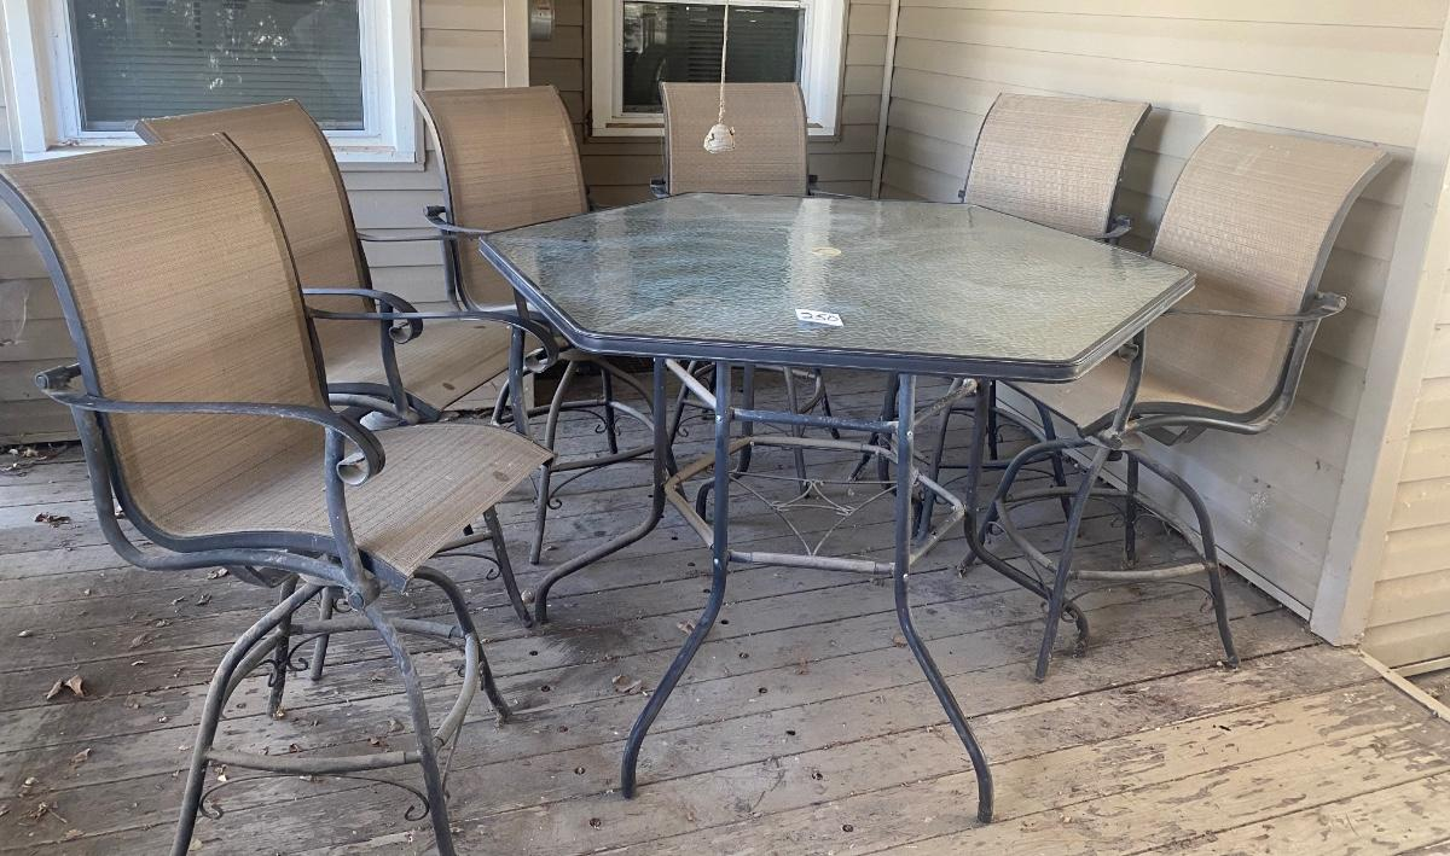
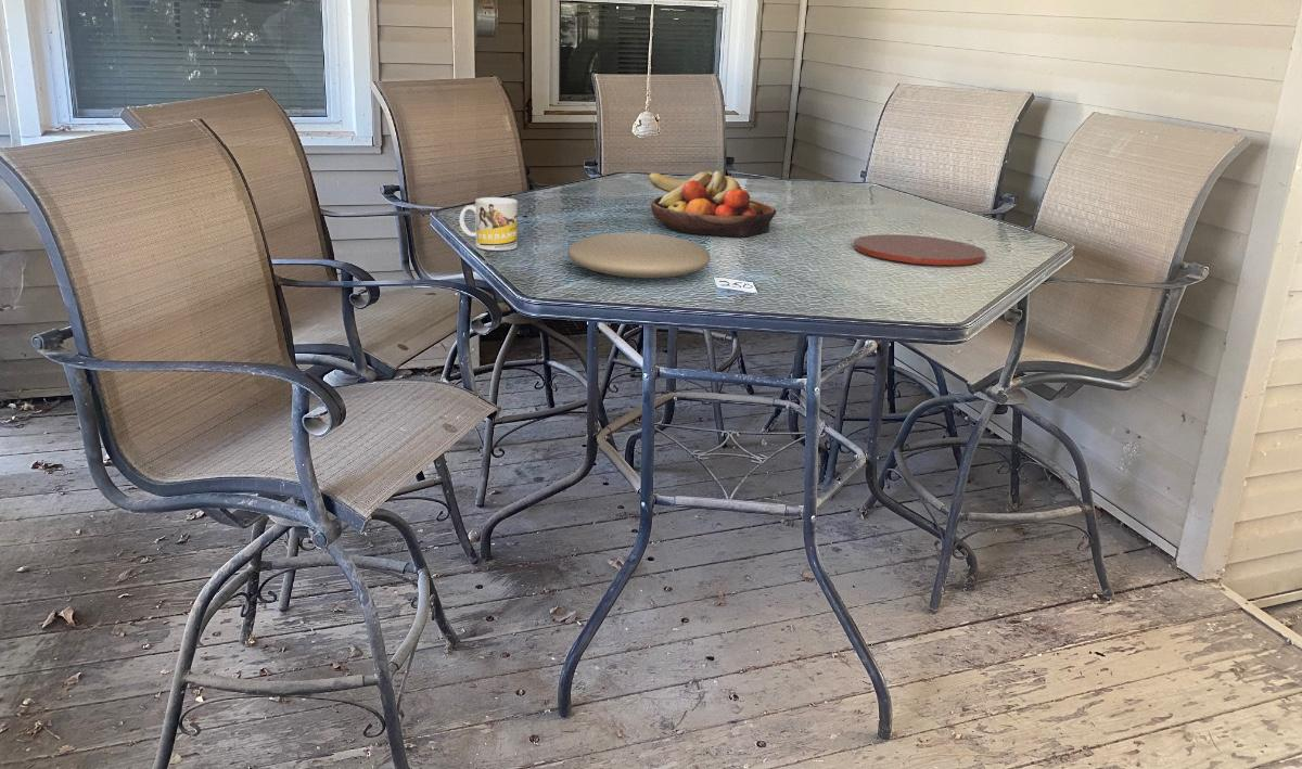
+ plate [853,233,987,266]
+ mug [459,196,519,252]
+ plate [567,229,712,279]
+ fruit bowl [648,170,777,238]
